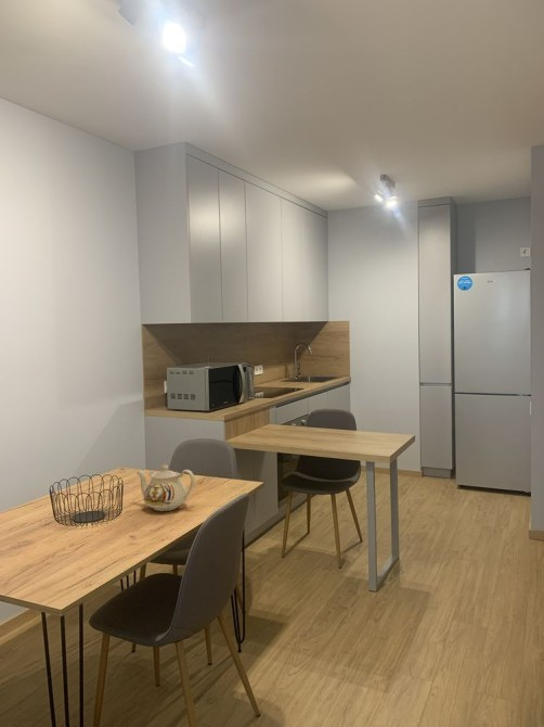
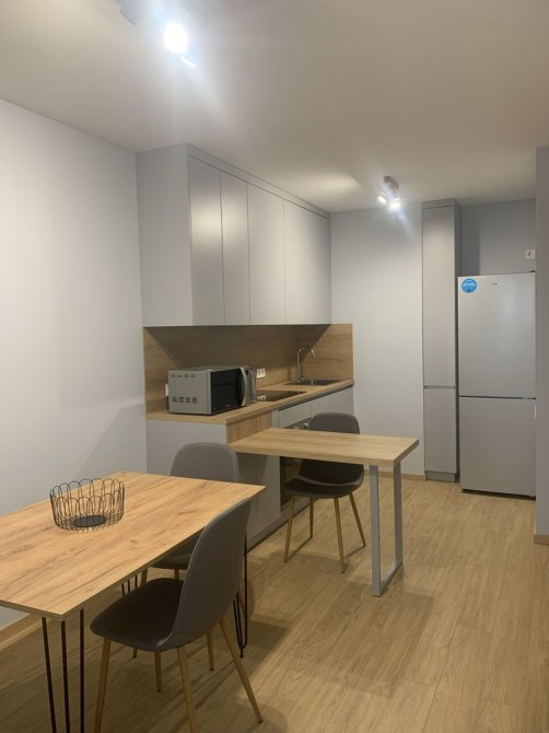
- teapot [135,462,196,512]
